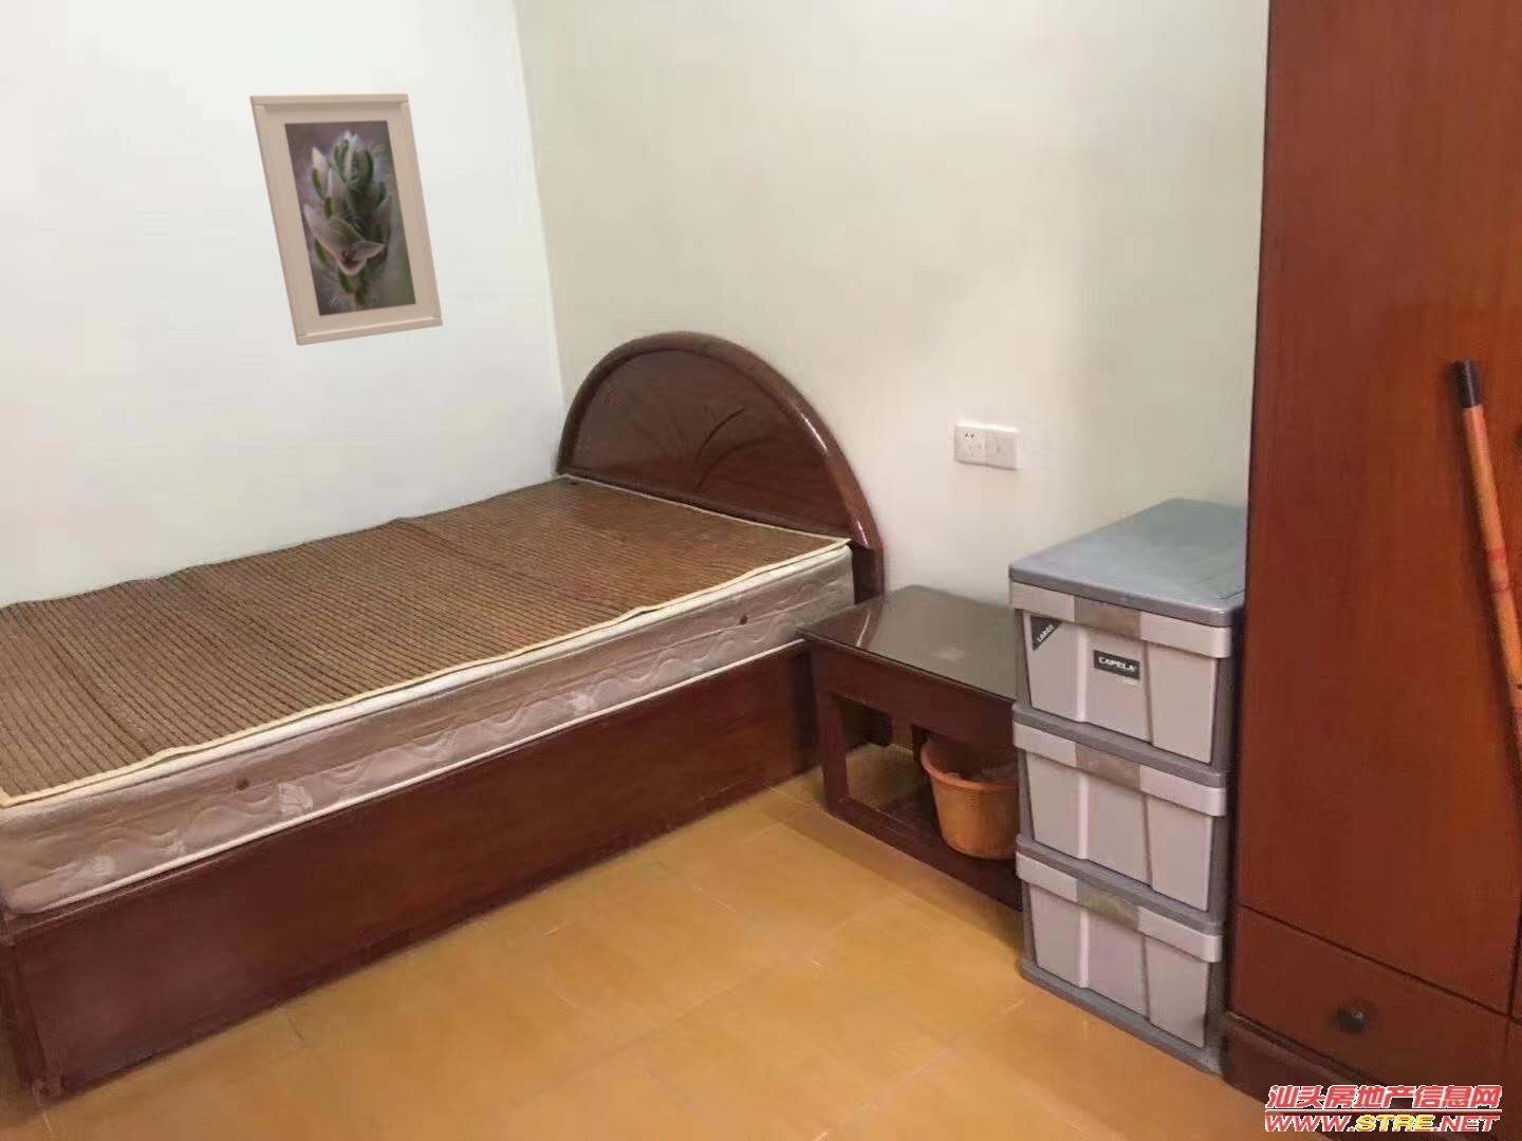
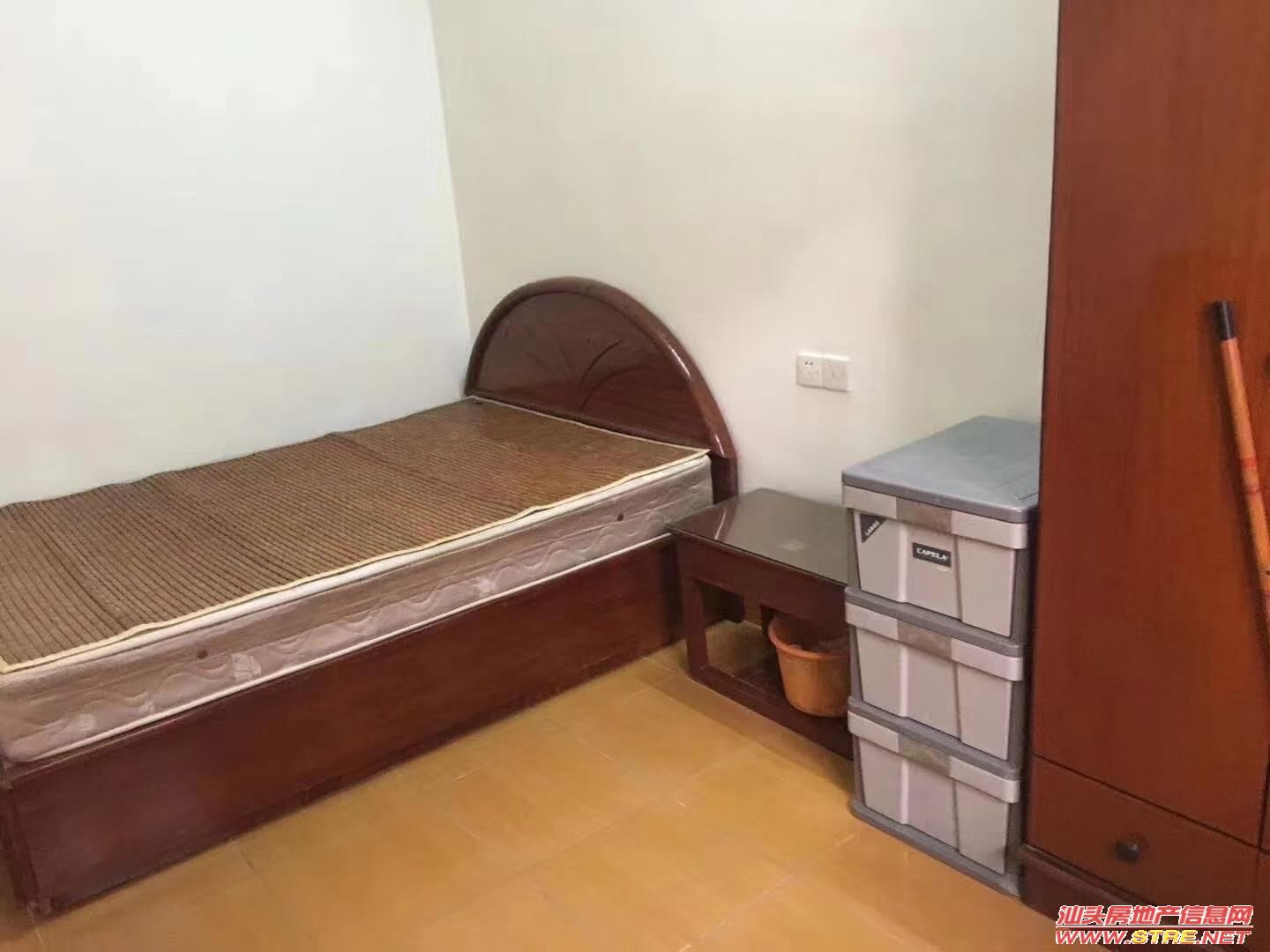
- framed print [248,92,443,346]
